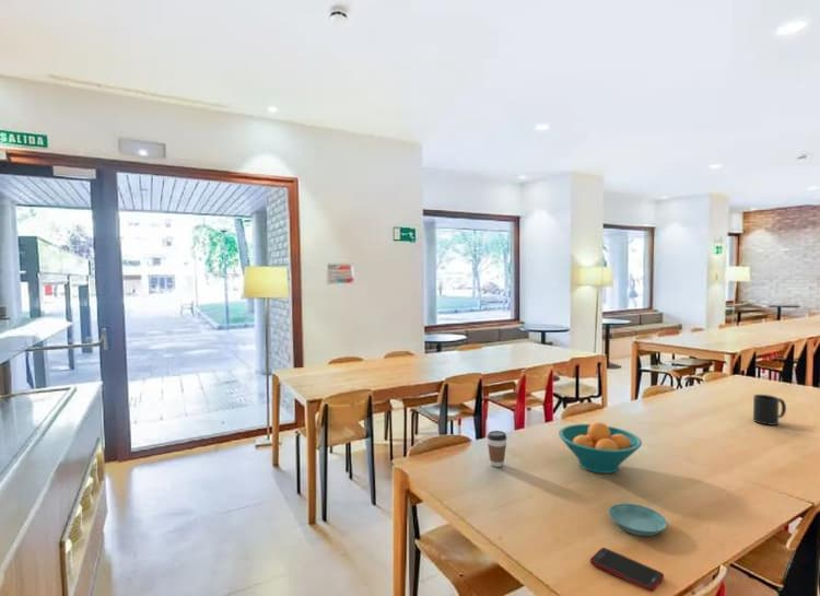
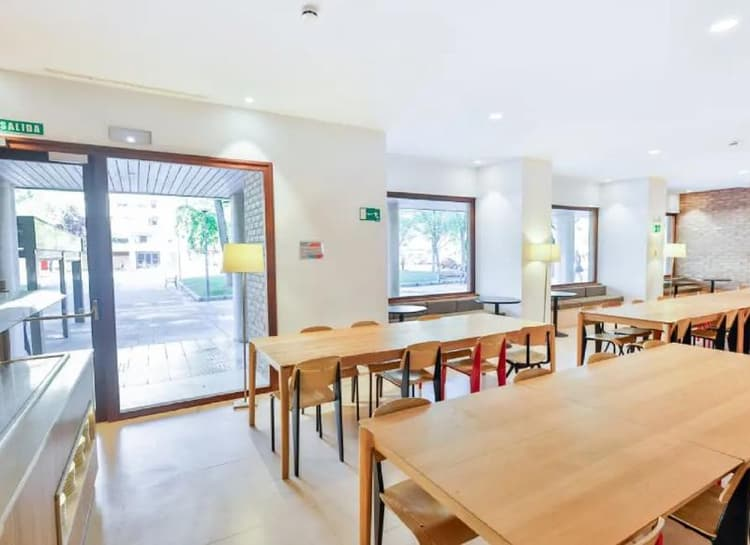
- coffee cup [485,430,508,468]
- fruit bowl [558,421,643,475]
- cell phone [589,547,665,593]
- saucer [607,502,668,537]
- mug [752,394,787,426]
